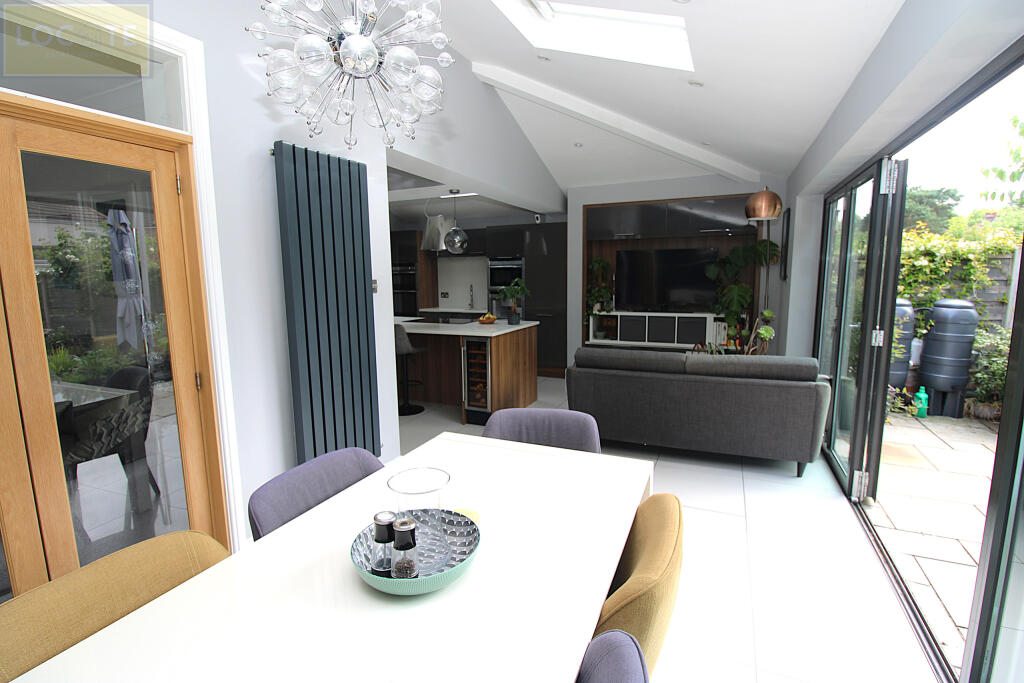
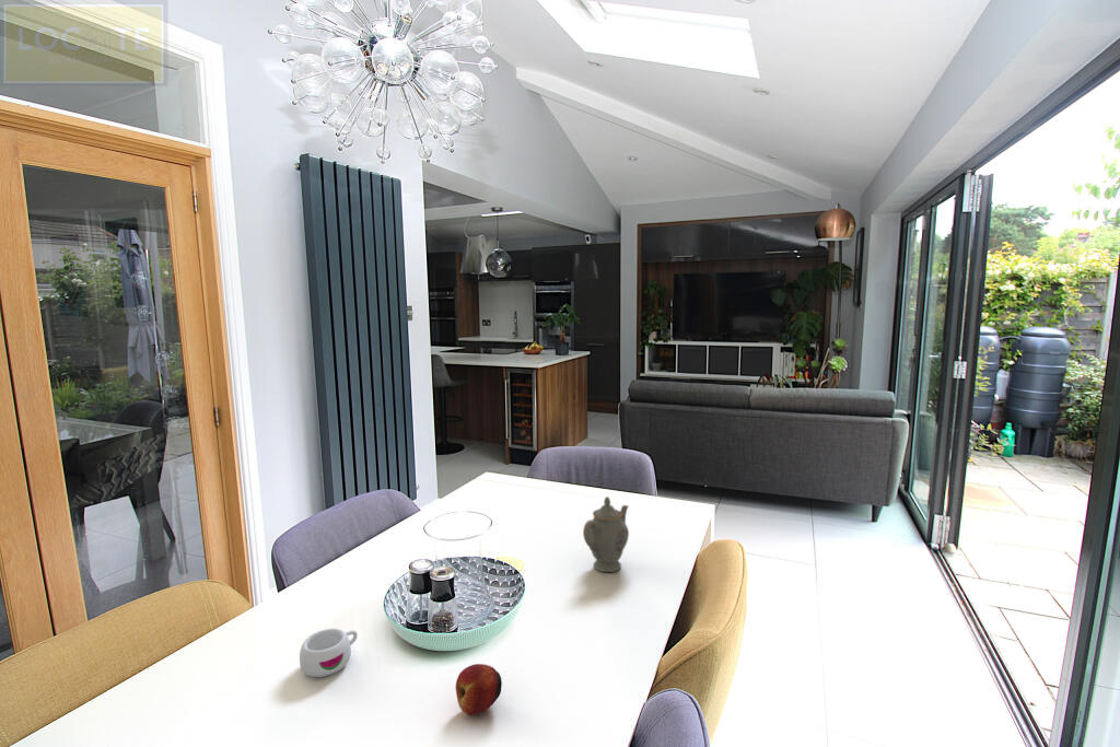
+ apple [455,663,503,716]
+ chinaware [582,495,630,573]
+ mug [299,628,359,678]
